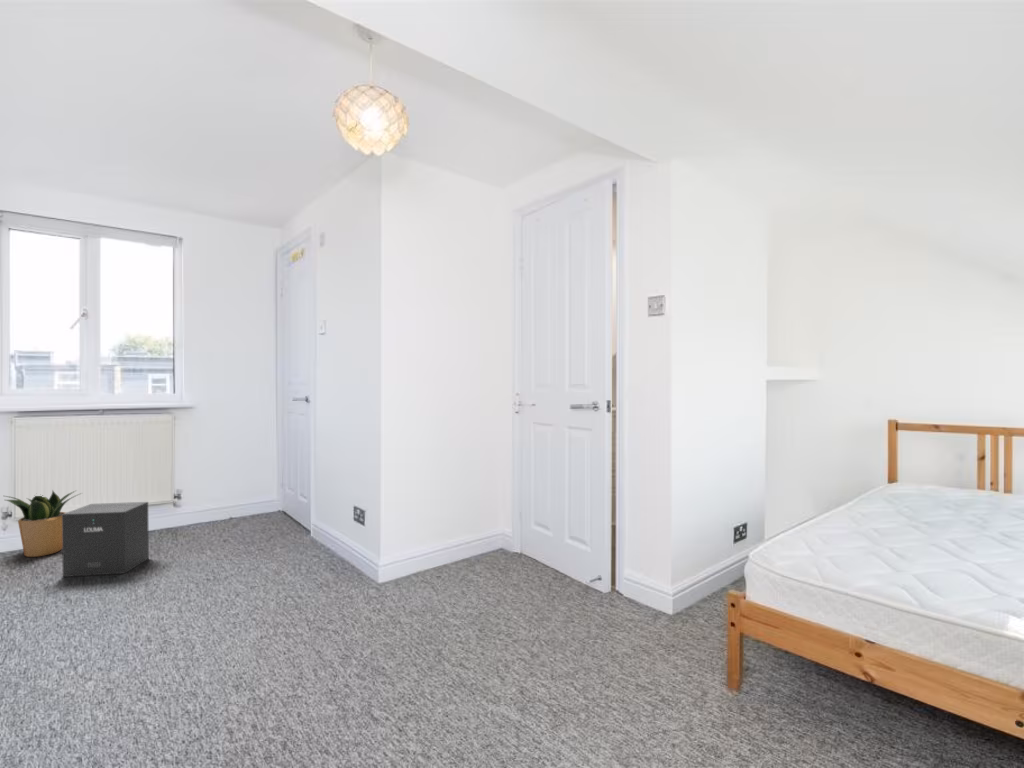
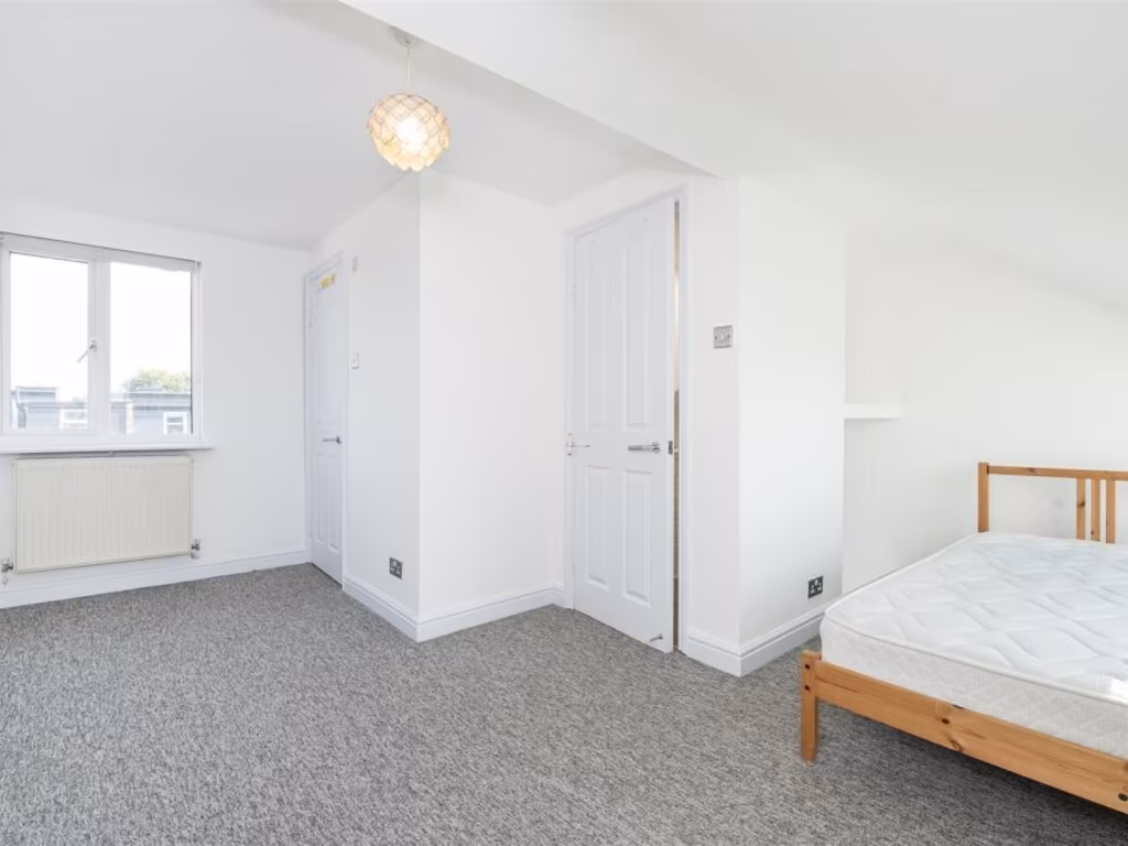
- speaker [61,501,150,578]
- potted plant [4,489,83,558]
